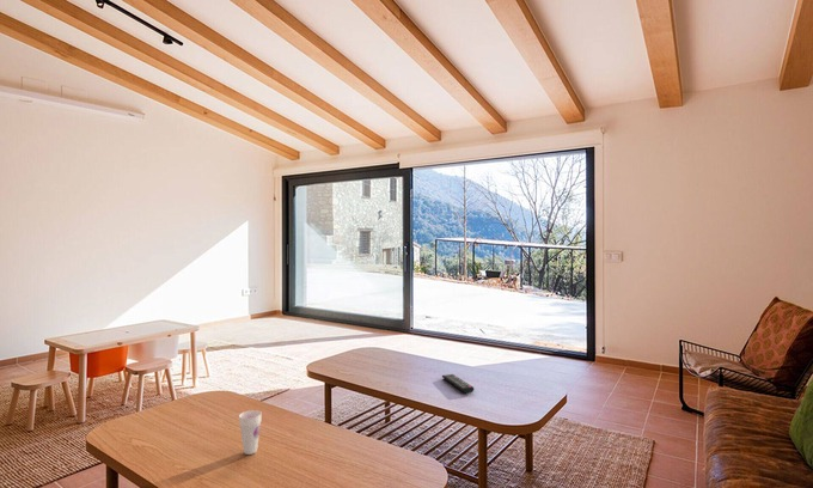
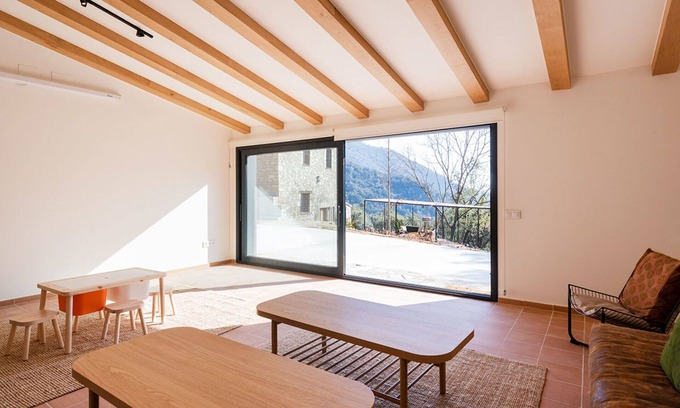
- cup [238,409,263,456]
- remote control [441,373,475,395]
